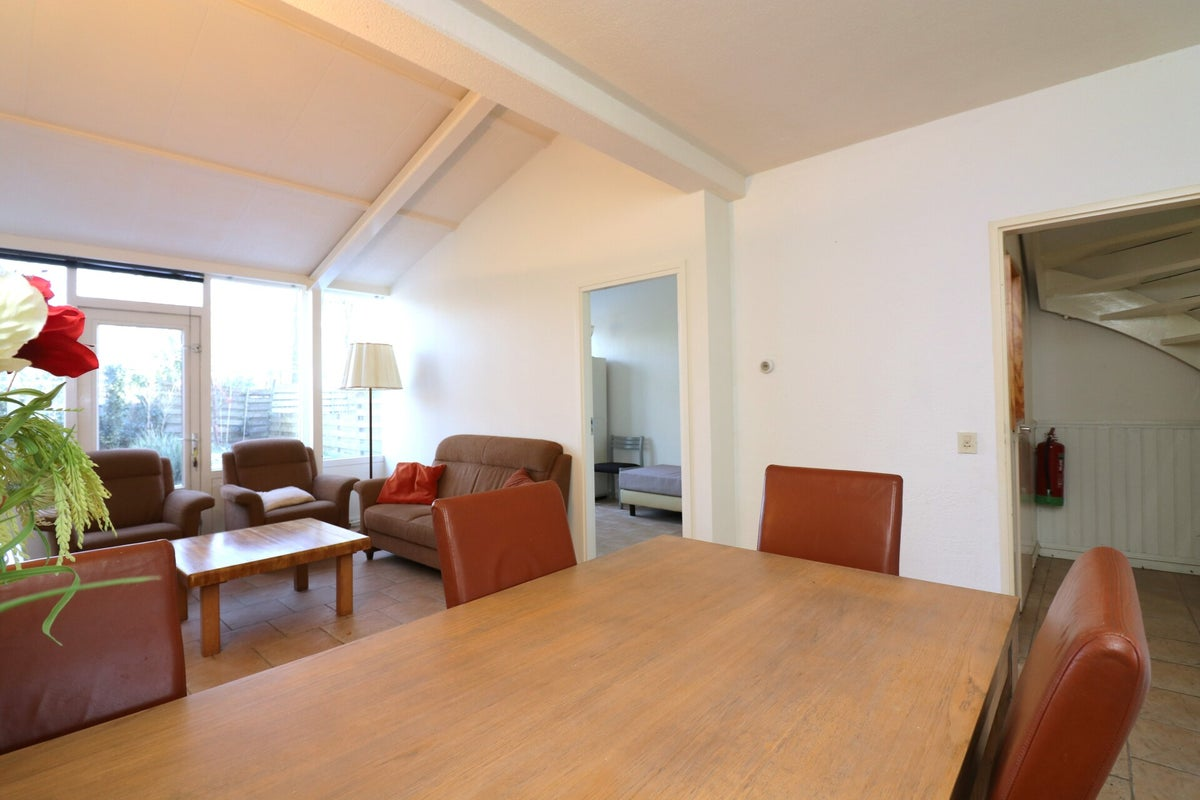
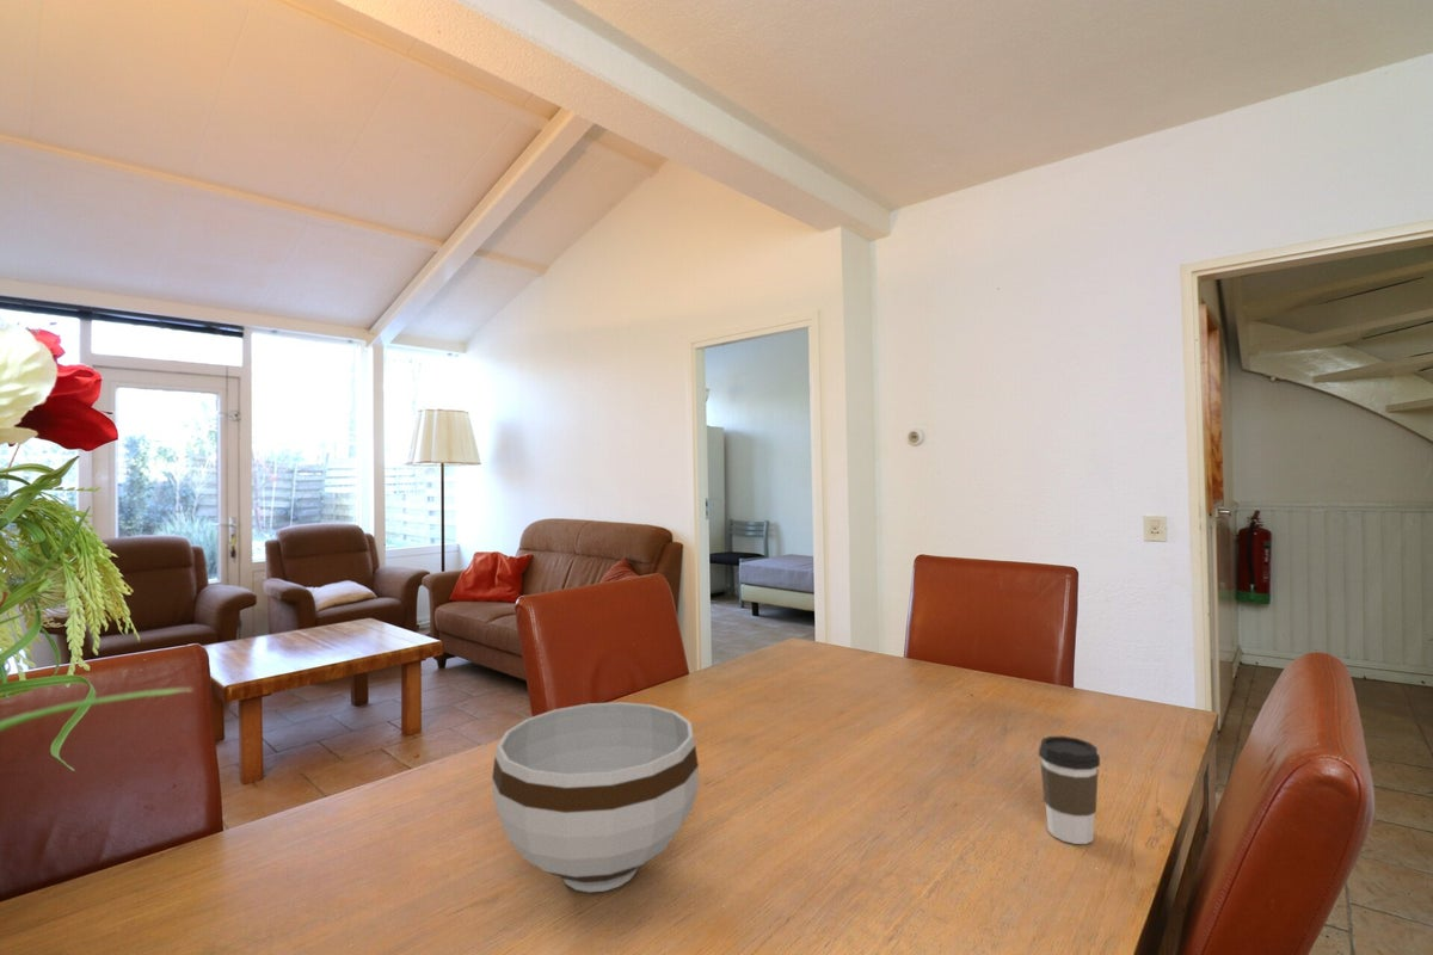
+ bowl [491,701,700,893]
+ coffee cup [1038,735,1101,845]
